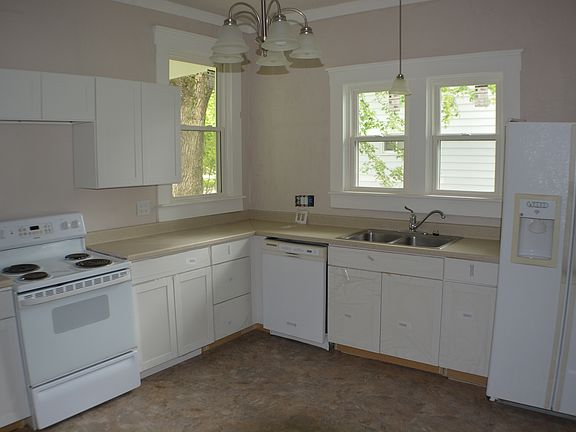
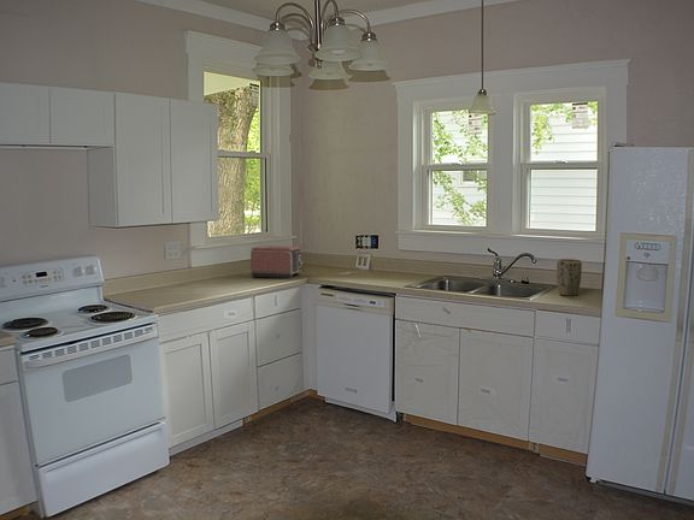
+ plant pot [555,258,583,297]
+ toaster [249,244,304,279]
